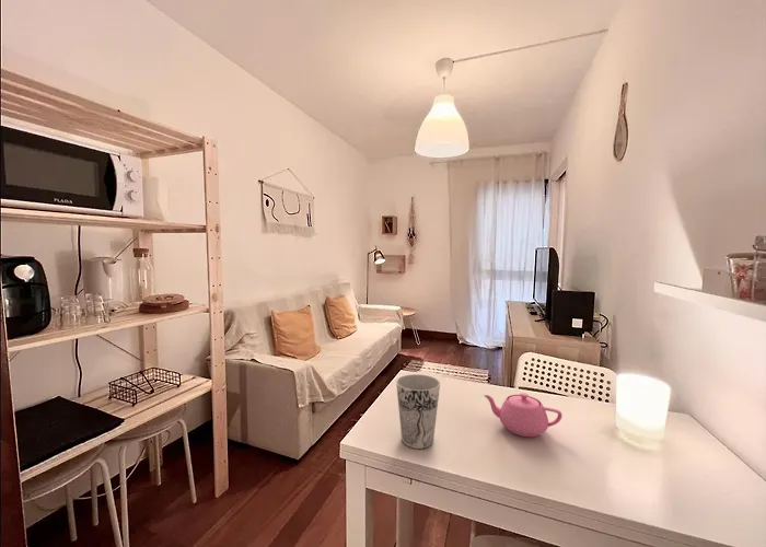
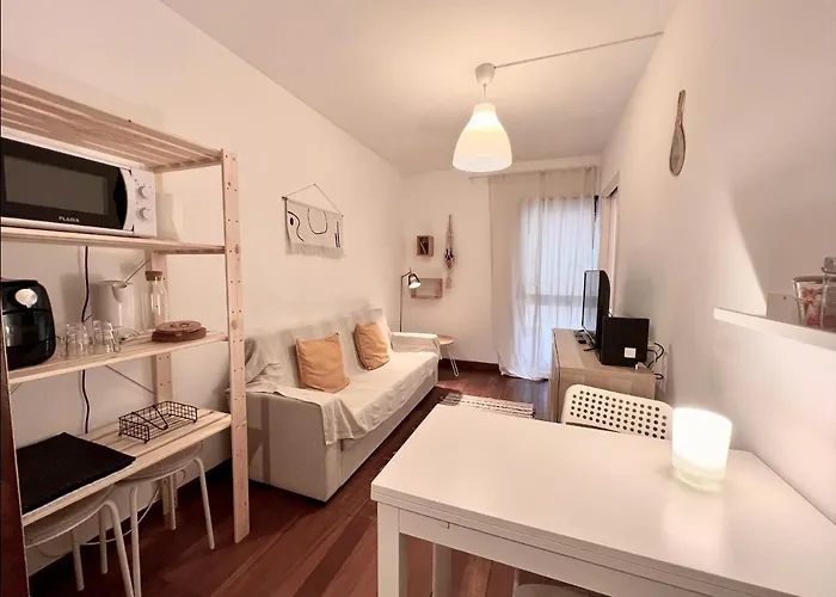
- teapot [483,392,564,438]
- cup [395,373,441,450]
